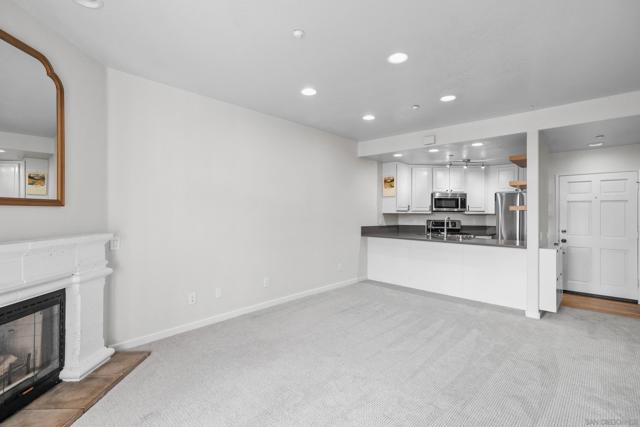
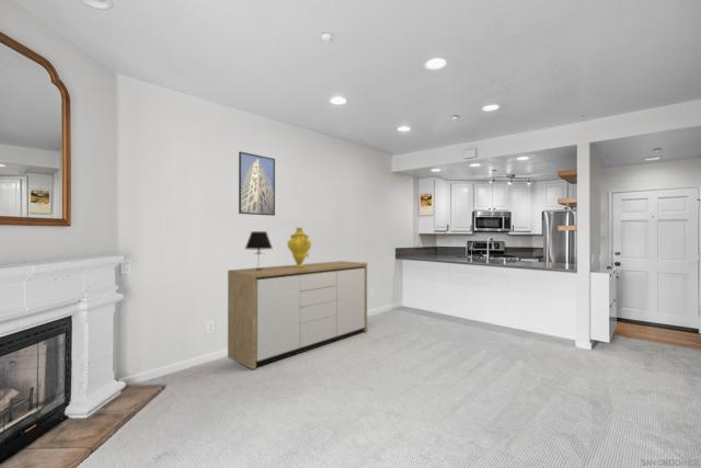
+ table lamp [244,230,274,271]
+ sideboard [227,260,368,370]
+ decorative urn [287,227,312,267]
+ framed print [238,150,276,217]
